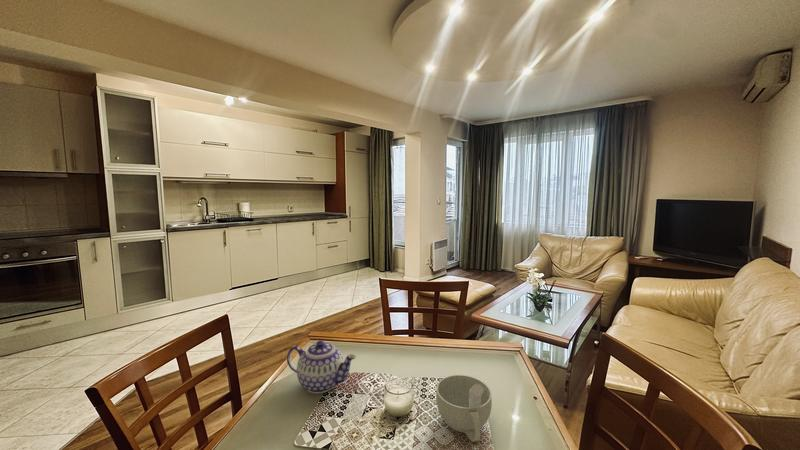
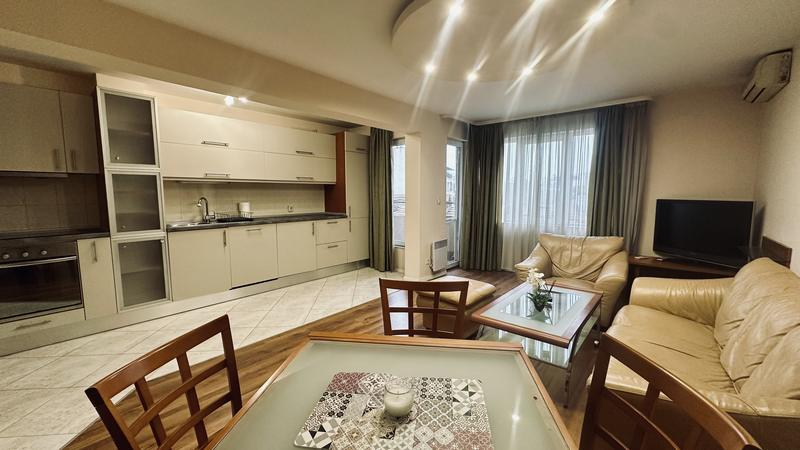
- teapot [286,339,357,394]
- cup [435,374,493,443]
